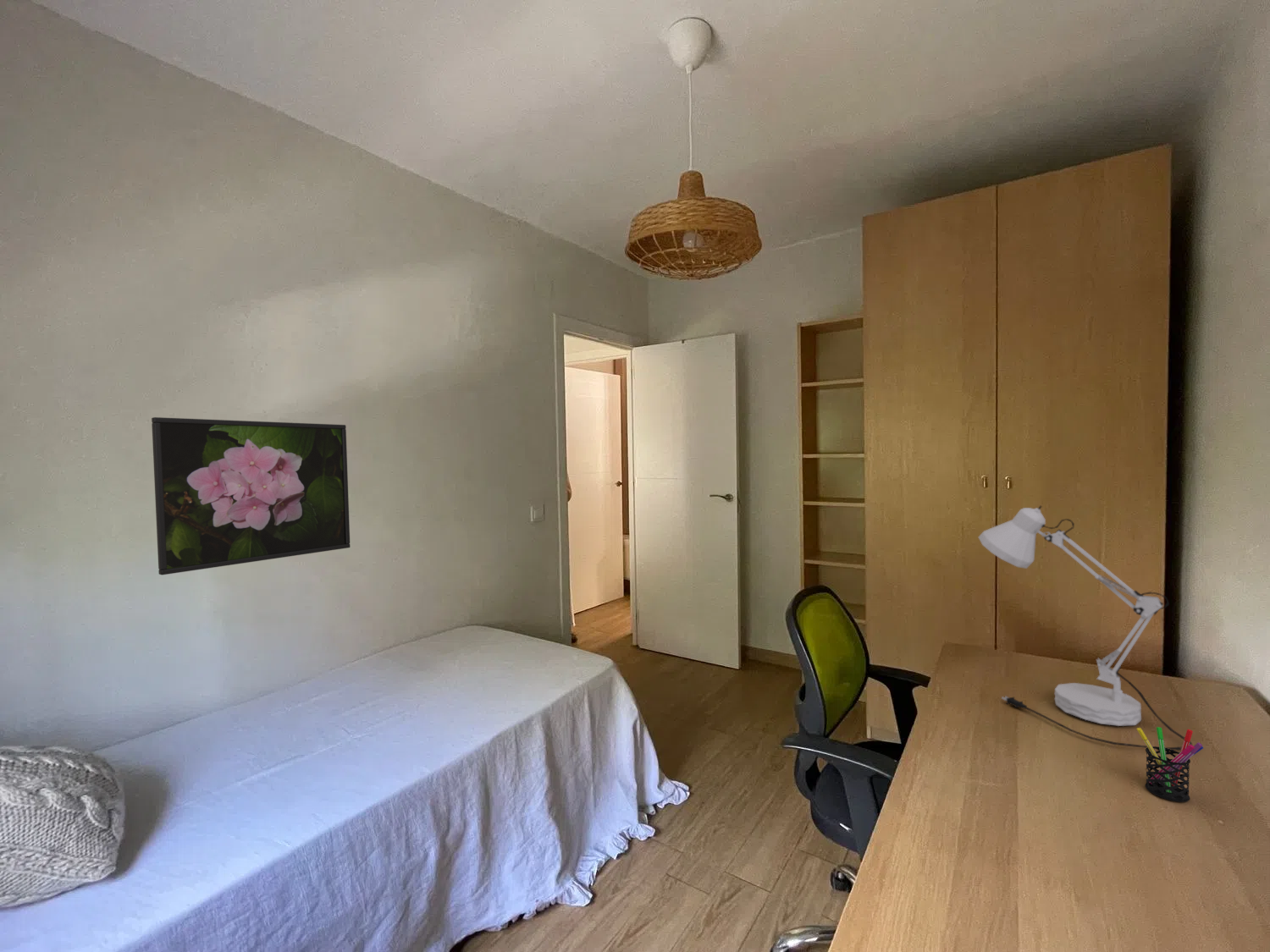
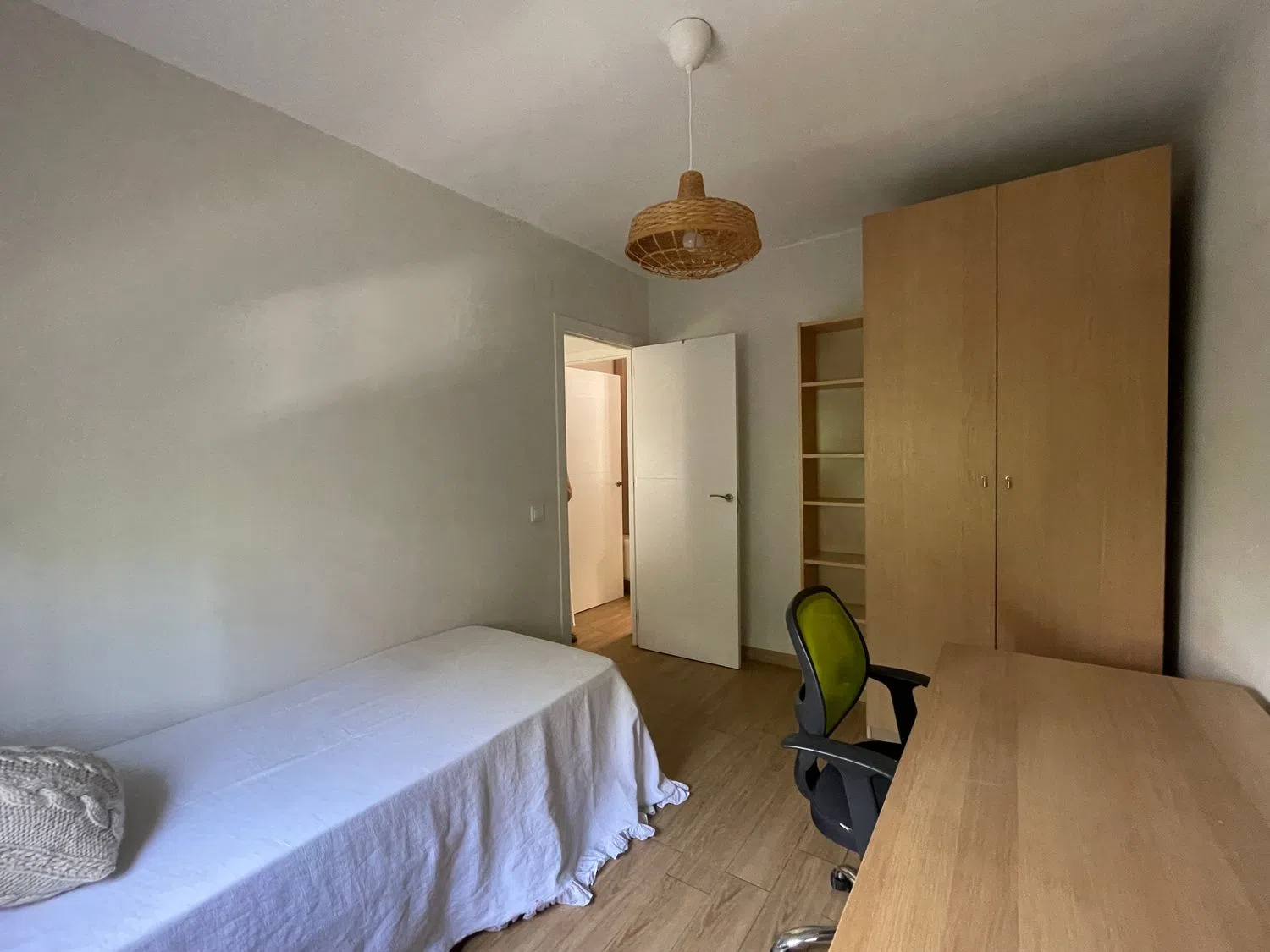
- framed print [151,416,351,575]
- desk lamp [978,505,1194,751]
- pen holder [1136,726,1204,803]
